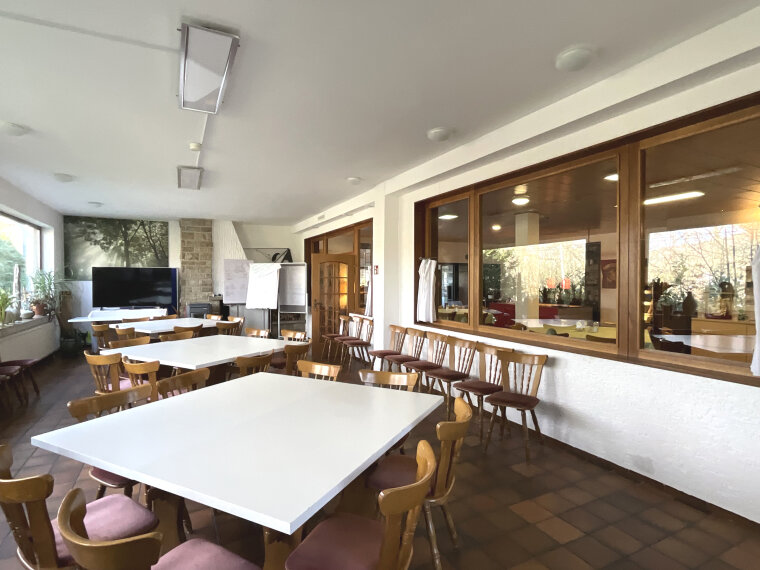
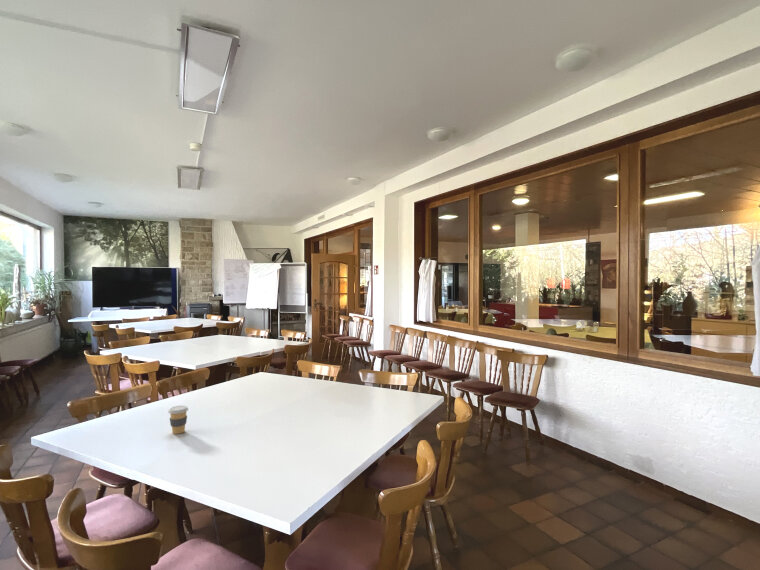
+ coffee cup [167,405,189,435]
